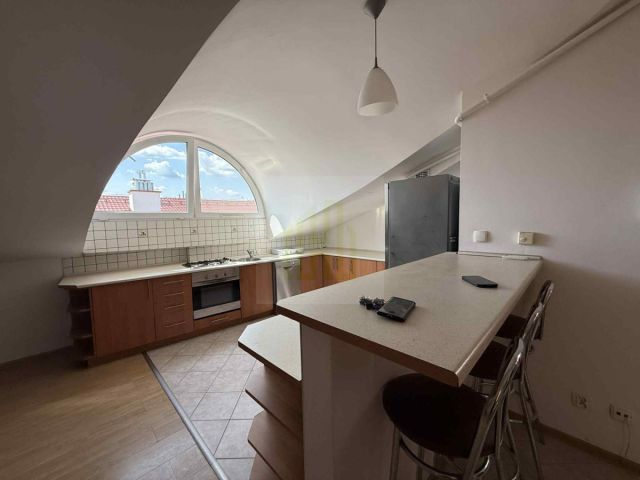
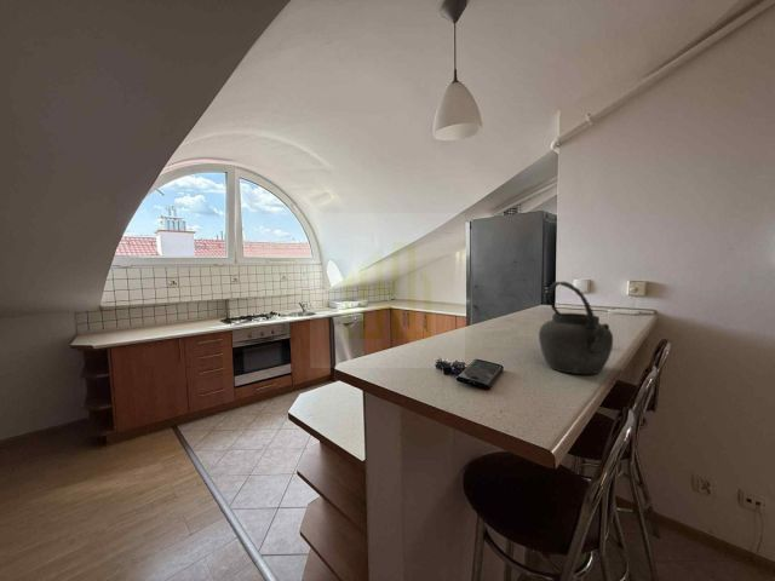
+ kettle [538,281,614,376]
